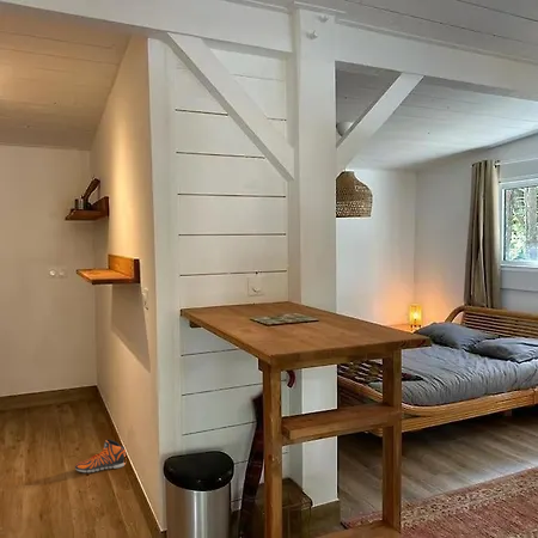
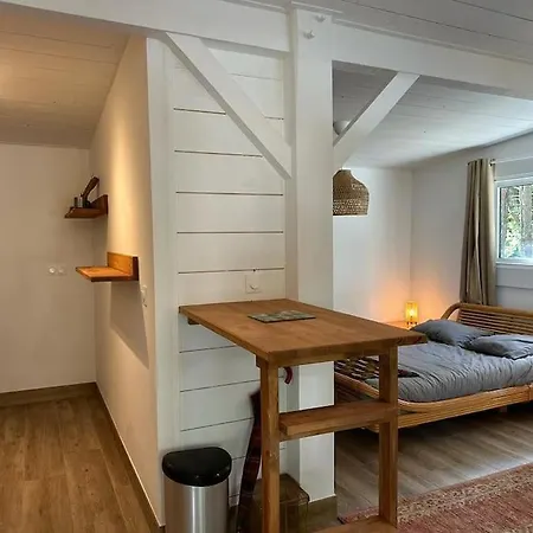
- sneaker [74,439,127,473]
